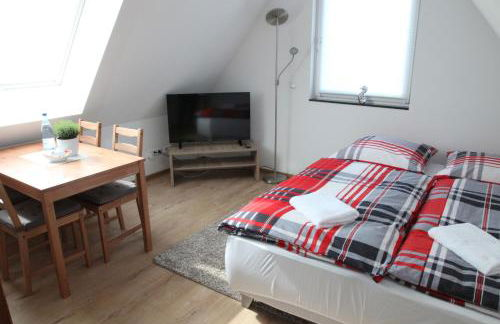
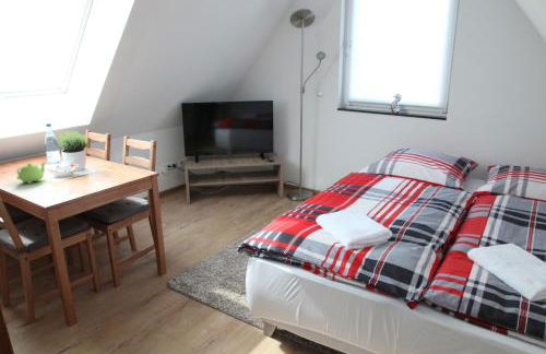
+ teapot [15,161,47,185]
